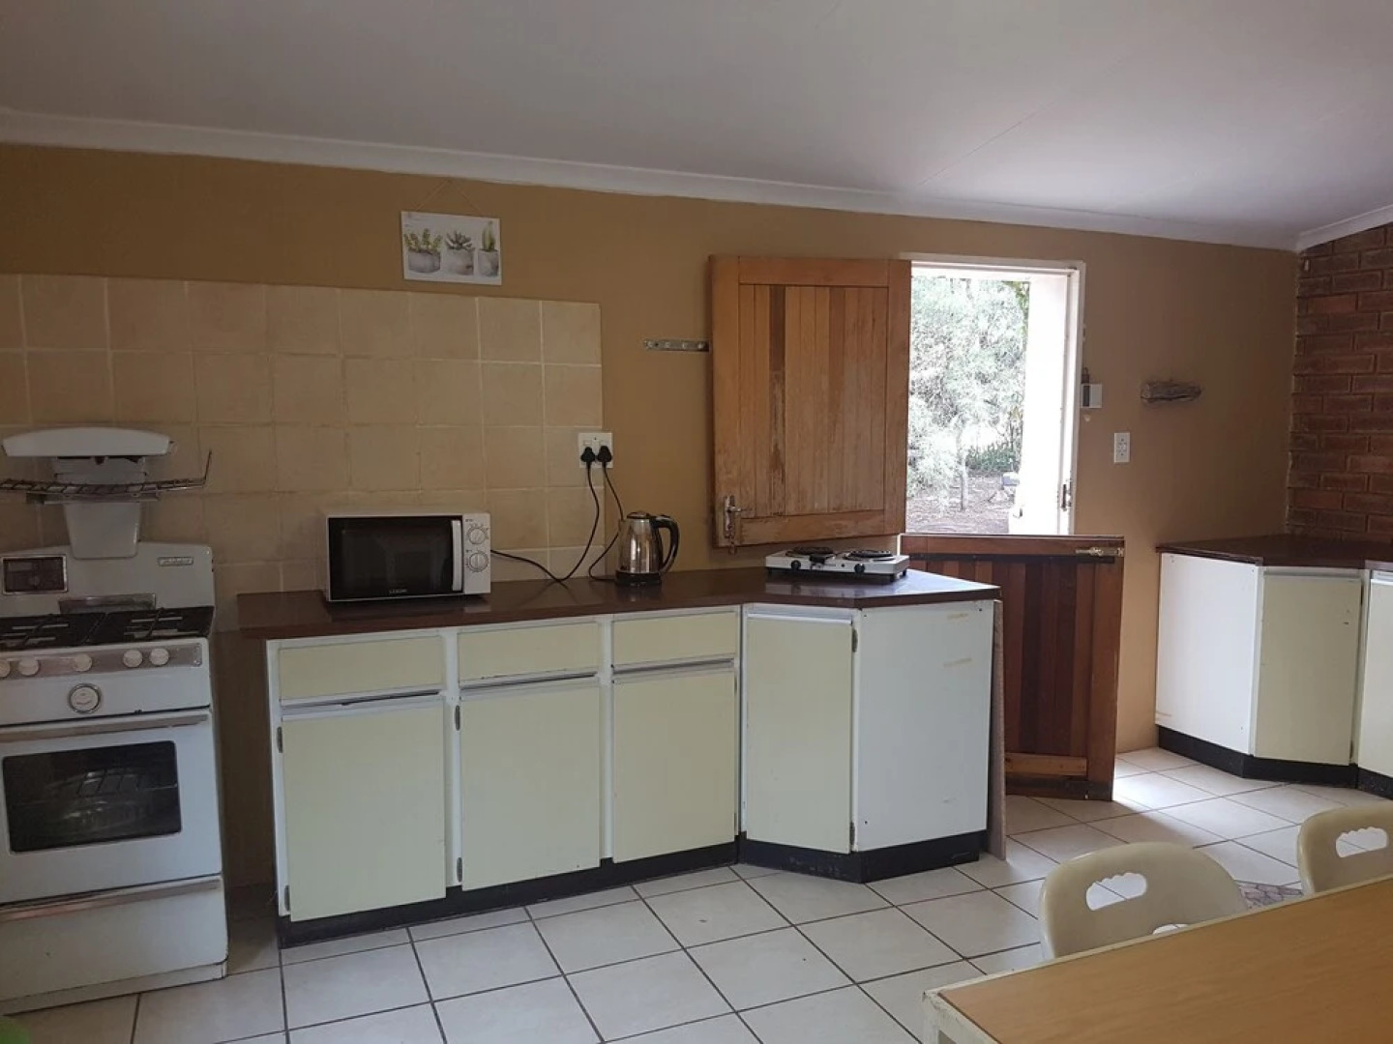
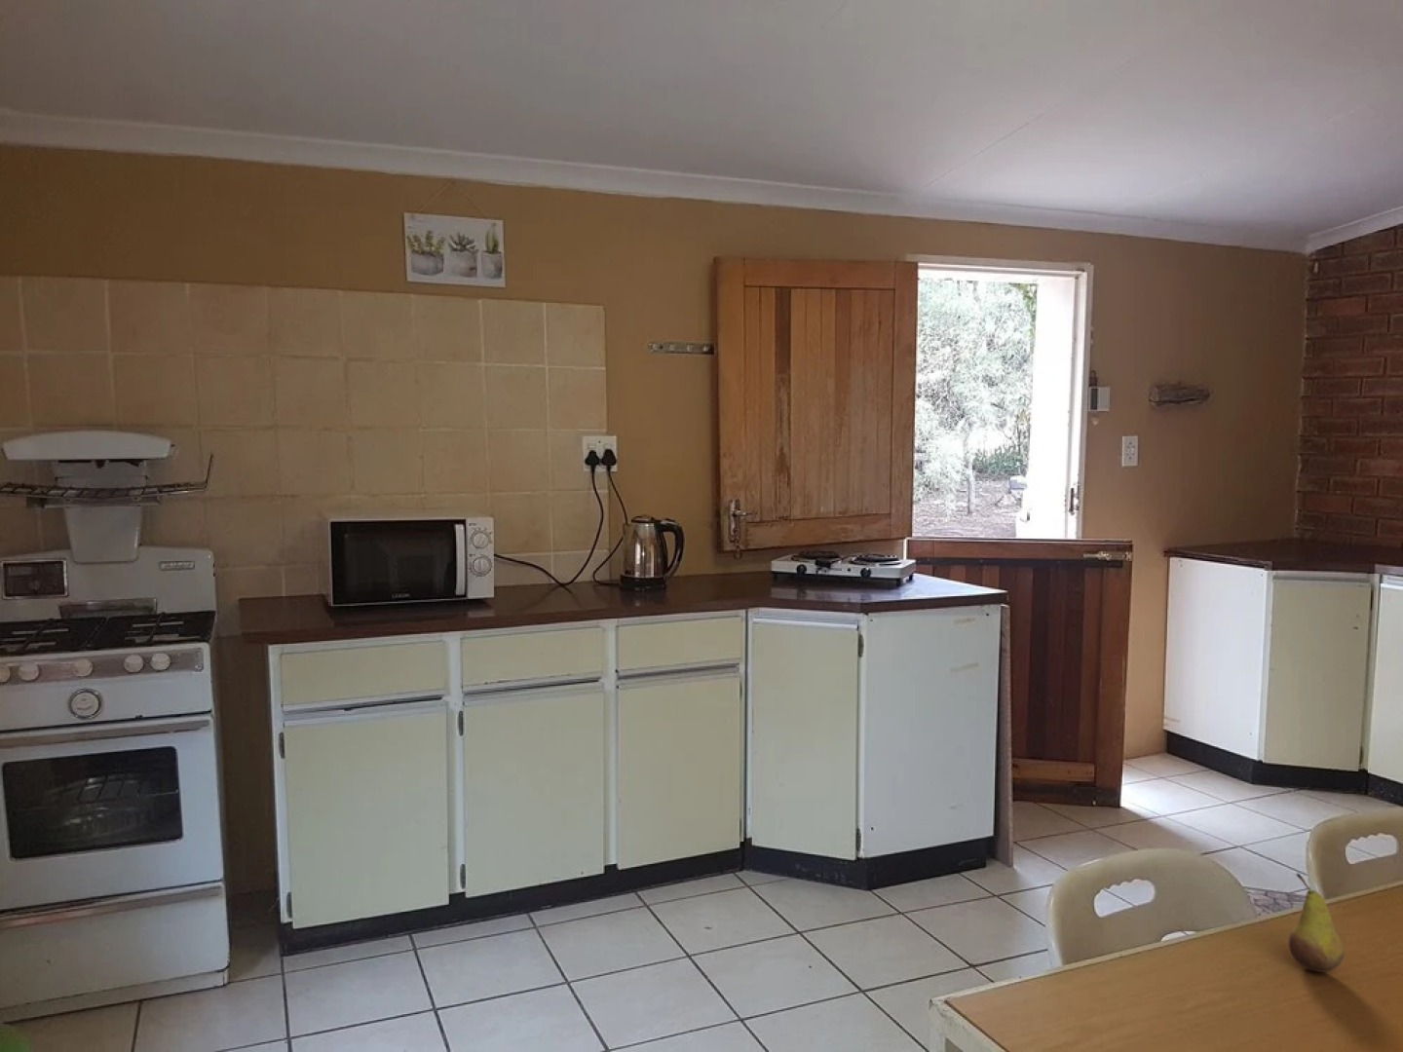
+ fruit [1287,873,1346,974]
